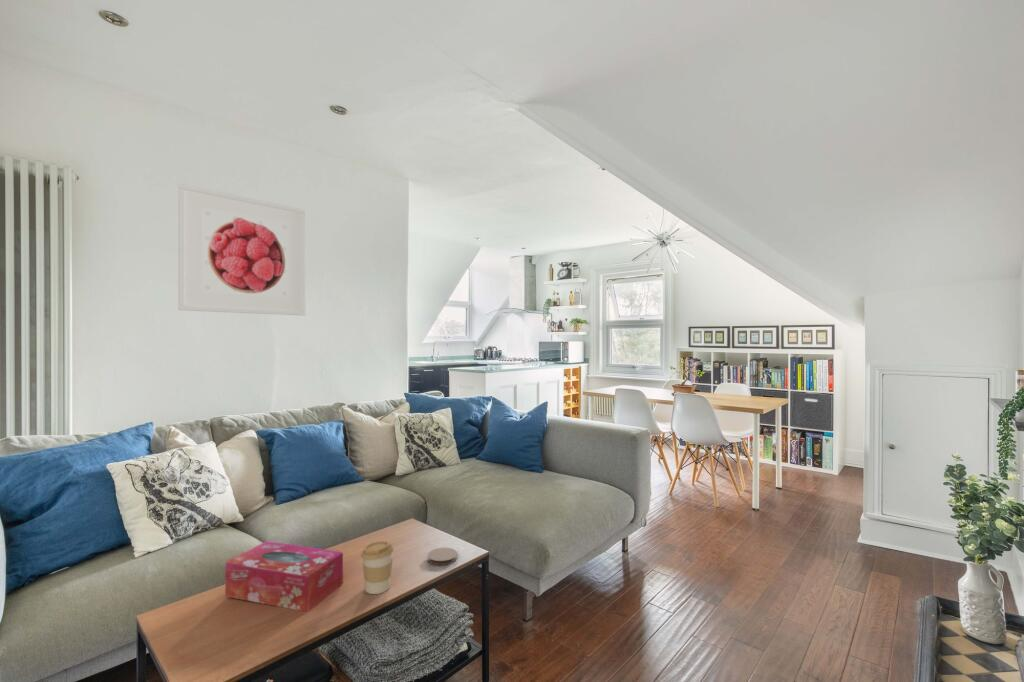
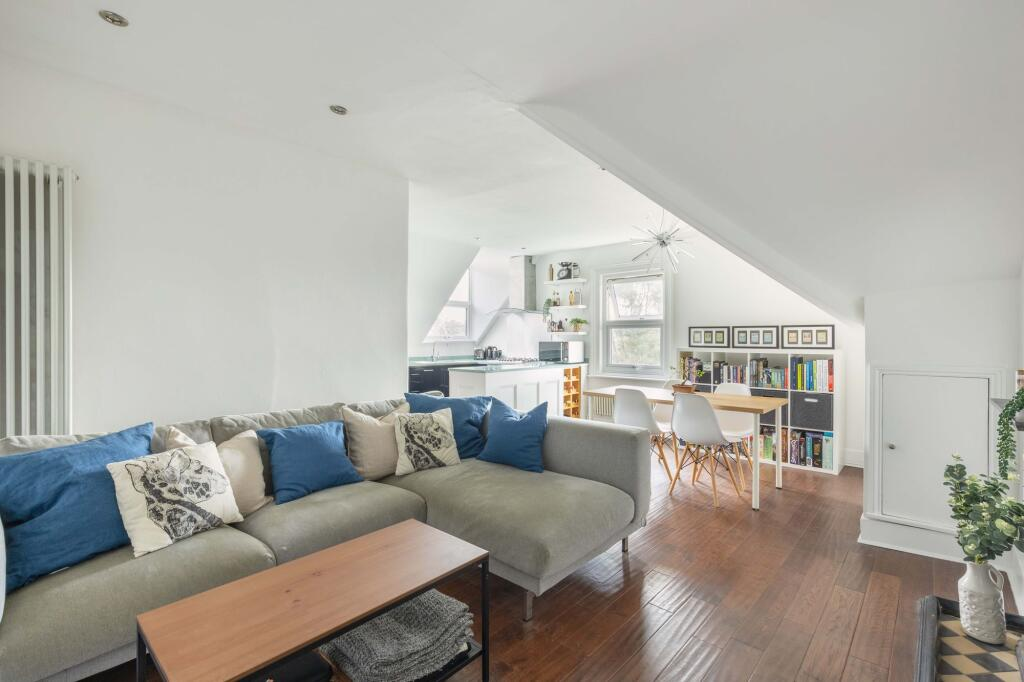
- tissue box [224,540,344,613]
- coffee cup [360,540,395,595]
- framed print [177,183,307,316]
- coaster [427,547,458,566]
